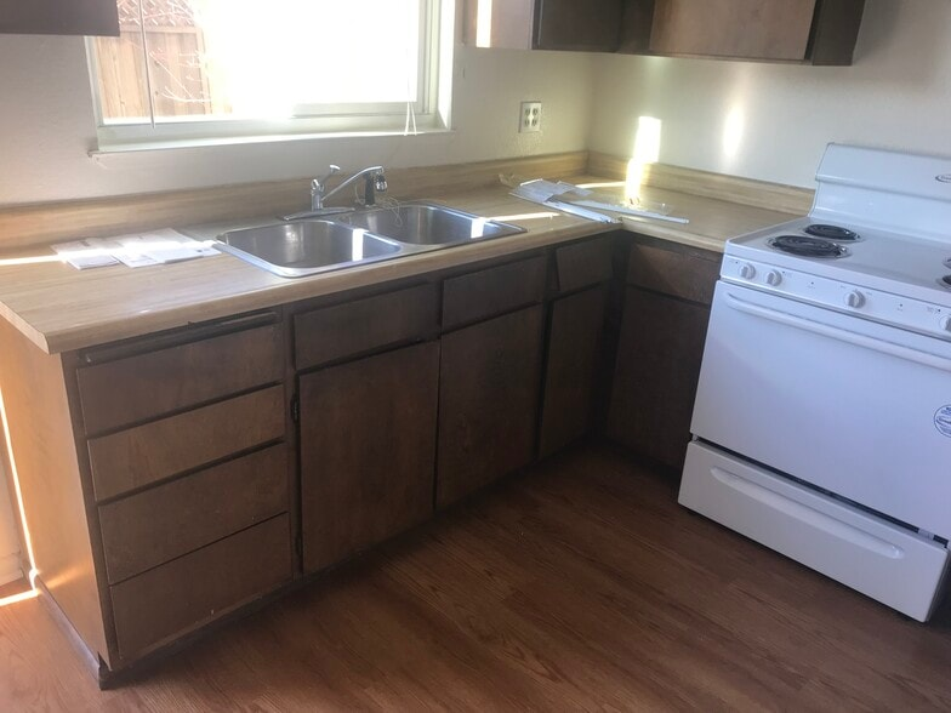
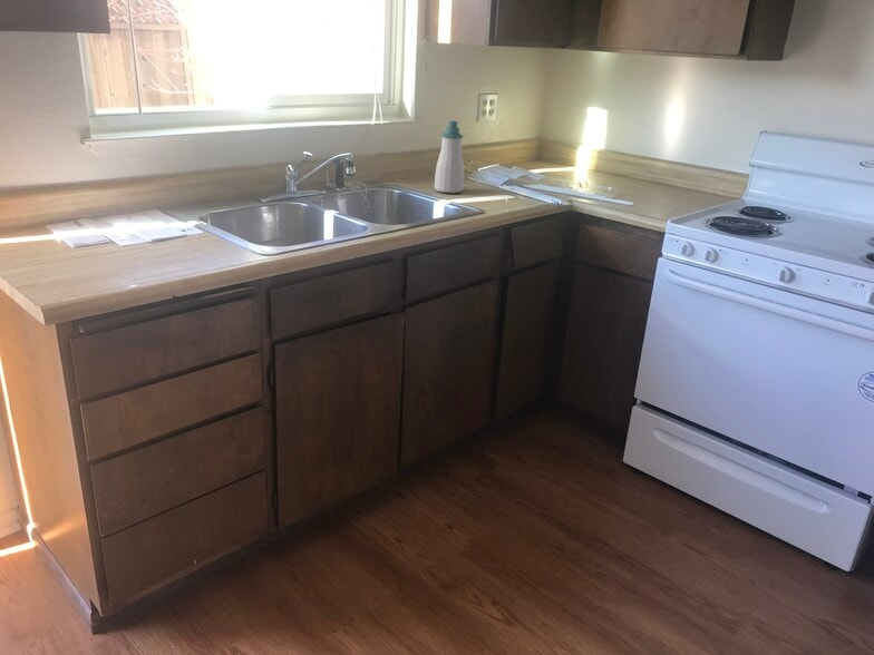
+ soap bottle [434,119,465,194]
